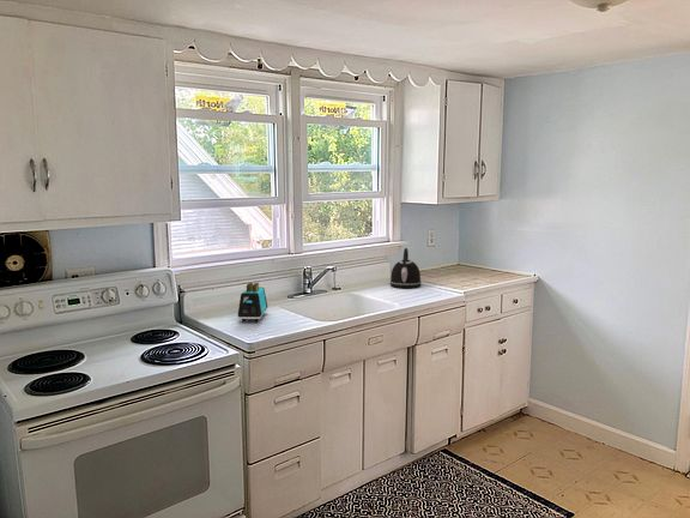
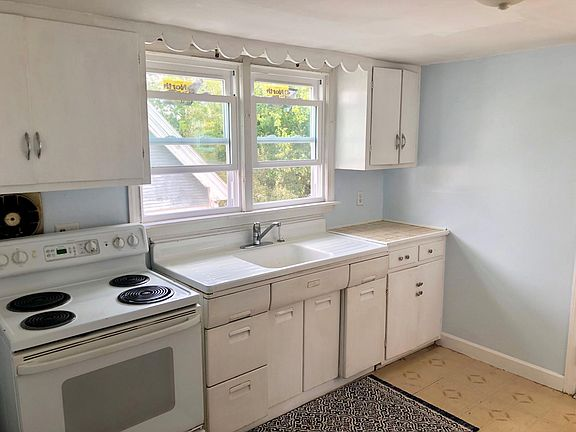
- kettle [389,247,423,289]
- toaster [237,282,268,324]
